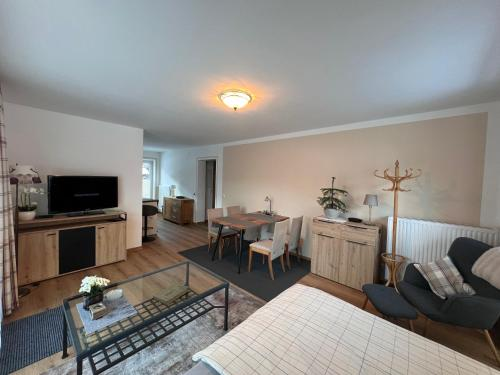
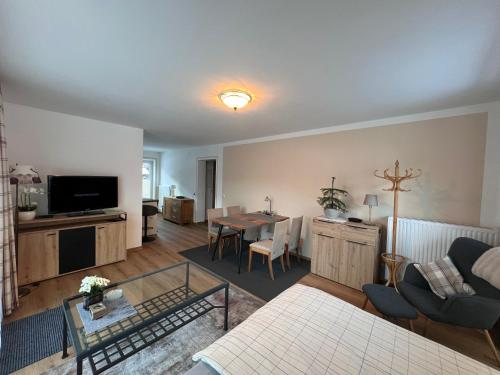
- book [152,282,190,306]
